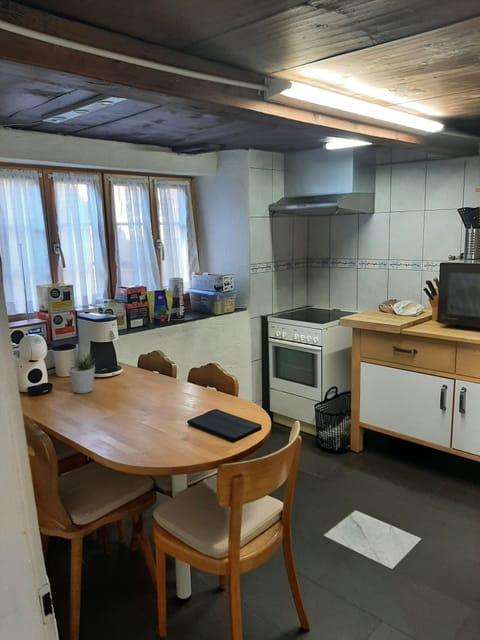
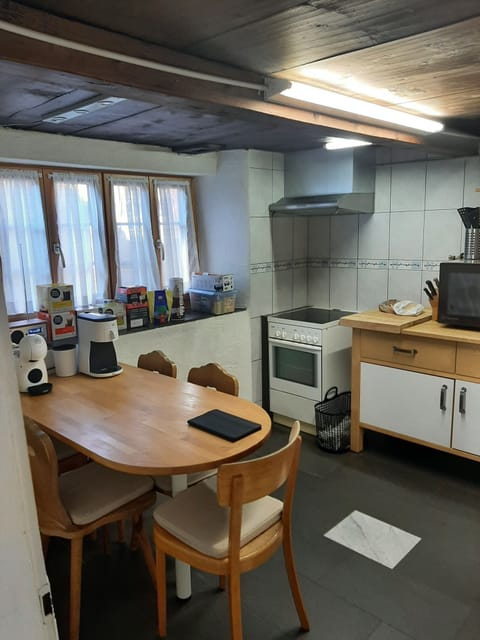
- potted plant [67,351,96,394]
